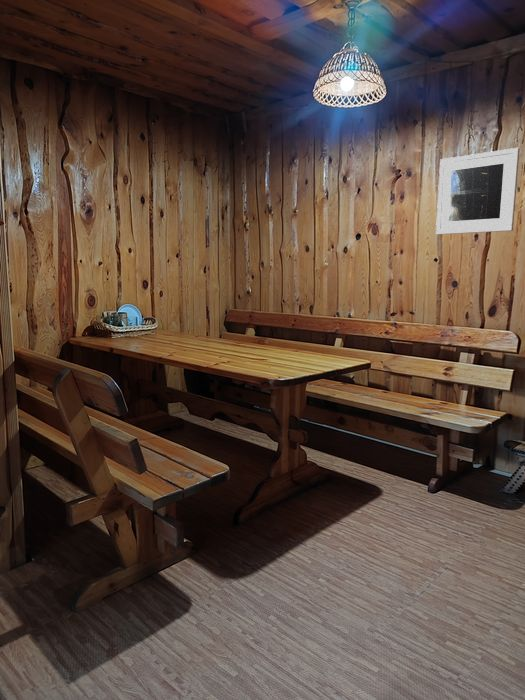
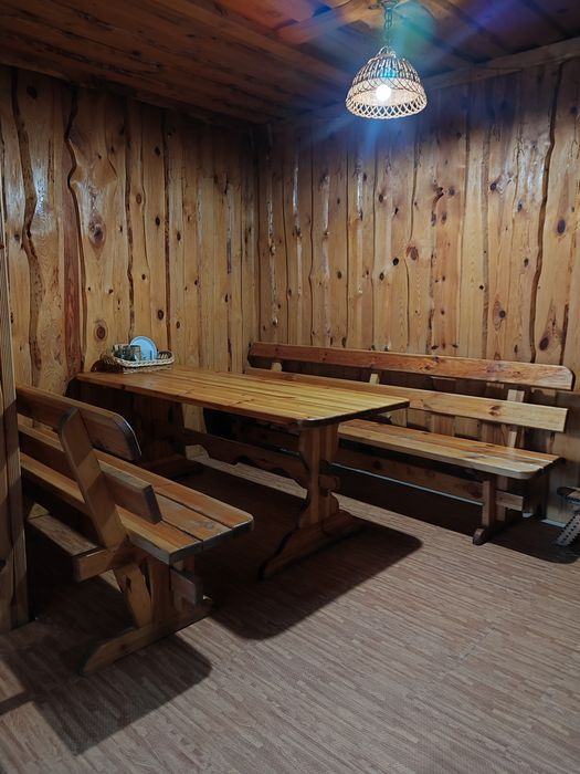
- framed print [435,147,520,235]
